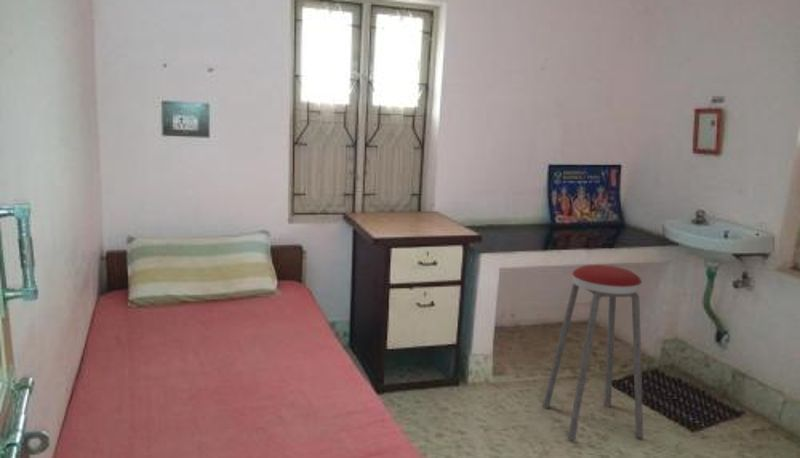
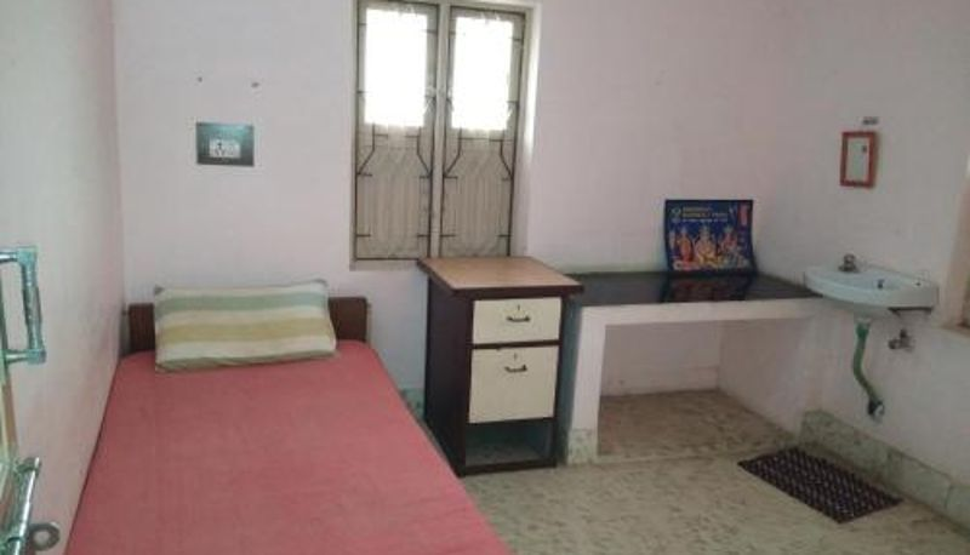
- music stool [542,264,644,441]
